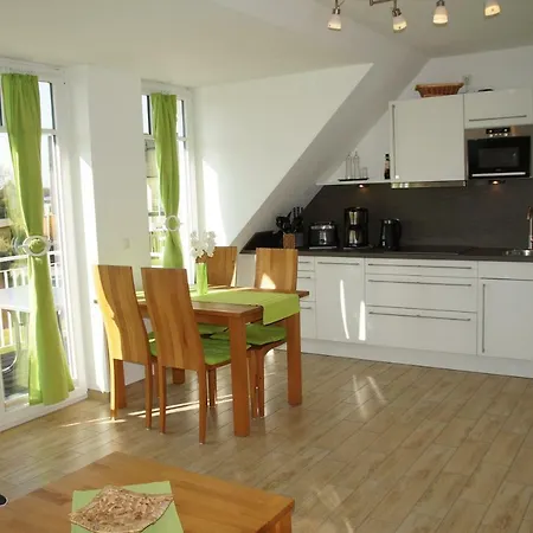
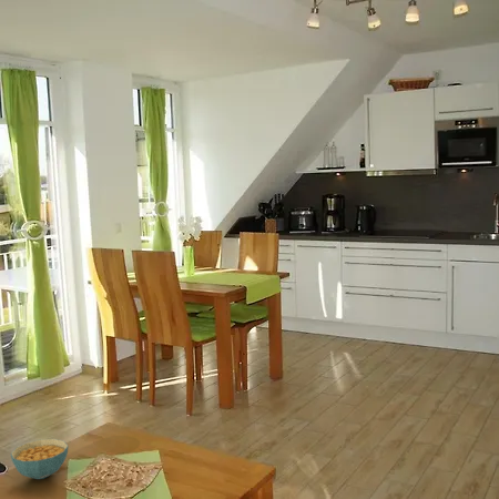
+ cereal bowl [10,438,69,480]
